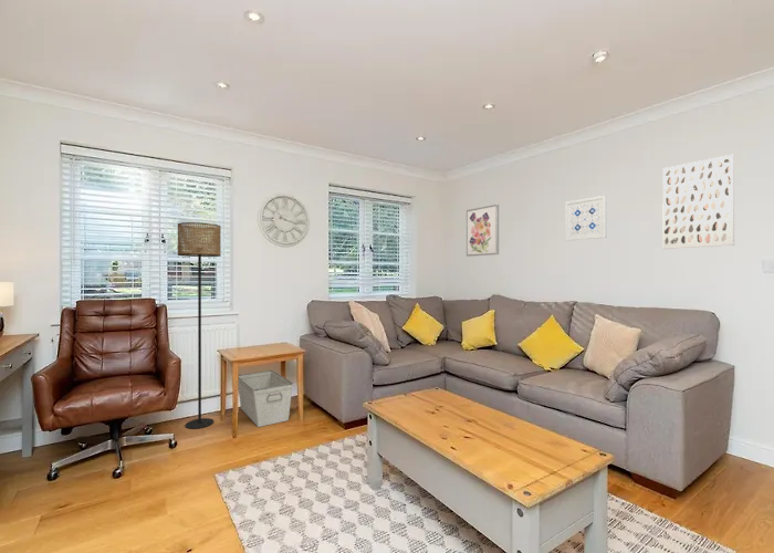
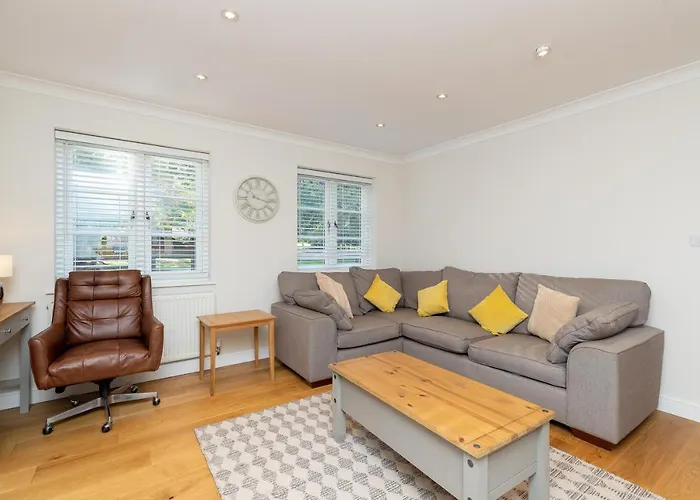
- wall art [661,154,735,250]
- floor lamp [177,221,222,430]
- storage bin [238,369,294,428]
- wall art [466,204,500,258]
- wall art [564,195,608,242]
